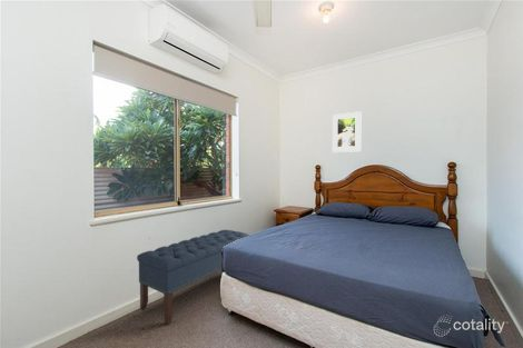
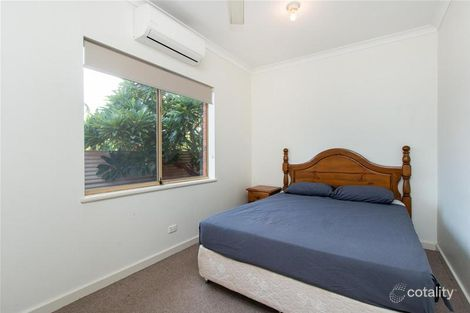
- bench [136,229,250,326]
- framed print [332,110,362,153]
